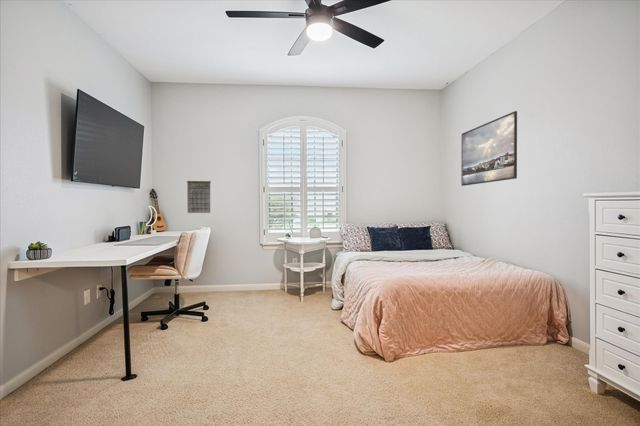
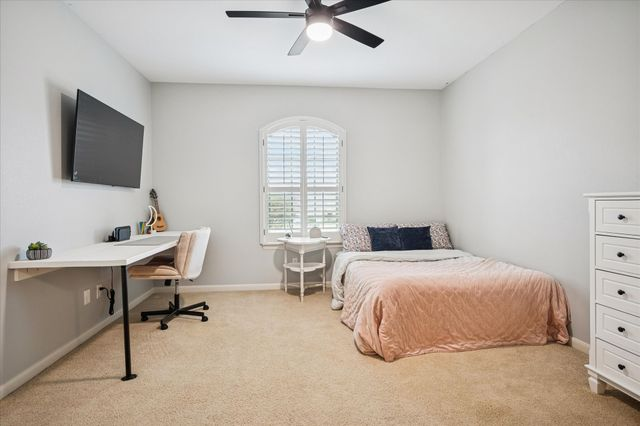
- calendar [186,180,212,214]
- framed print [460,110,518,187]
